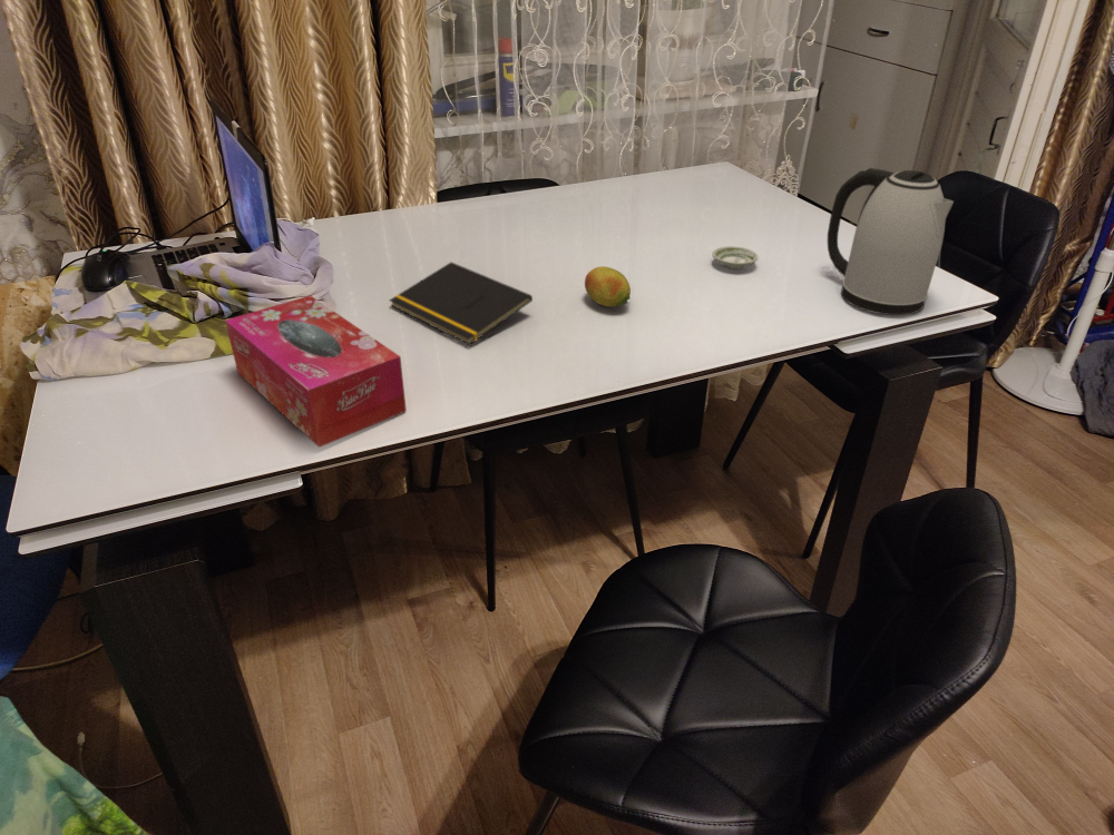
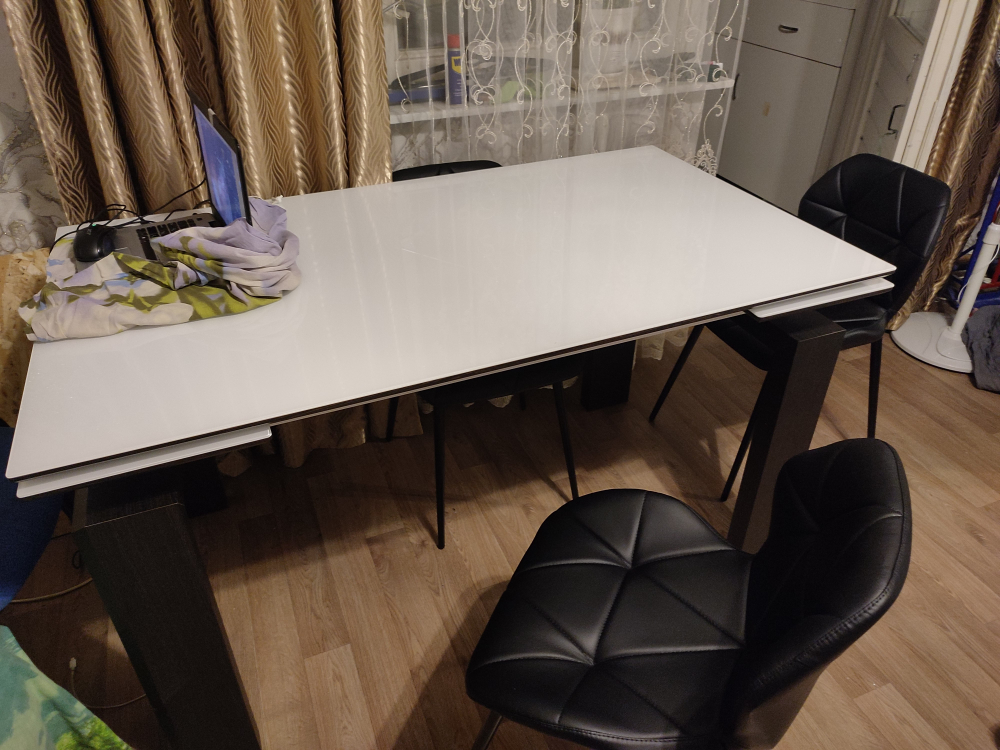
- notepad [388,261,534,346]
- saucer [711,245,759,271]
- kettle [827,167,955,316]
- tissue box [224,294,408,449]
- fruit [584,265,632,308]
